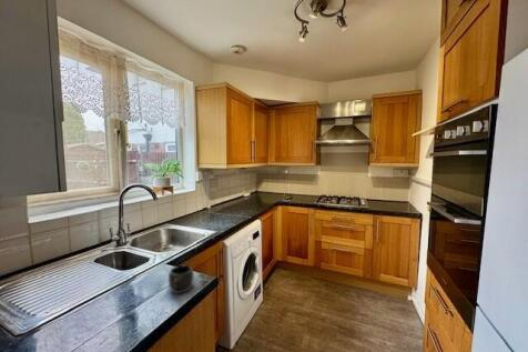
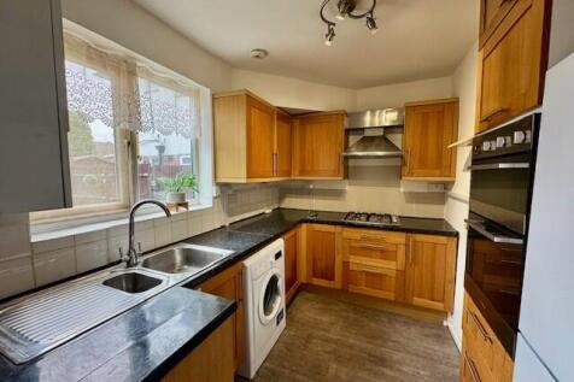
- mug [167,264,195,295]
